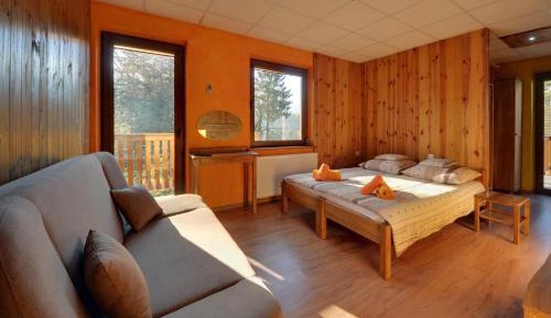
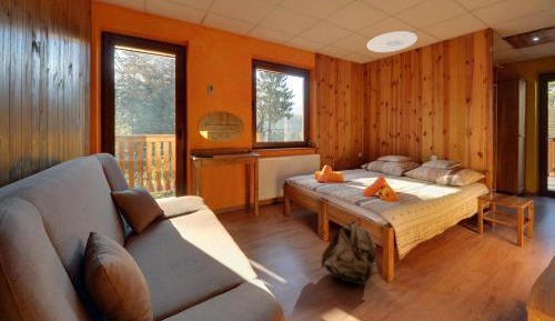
+ ceiling light [366,30,418,53]
+ backpack [320,218,380,288]
